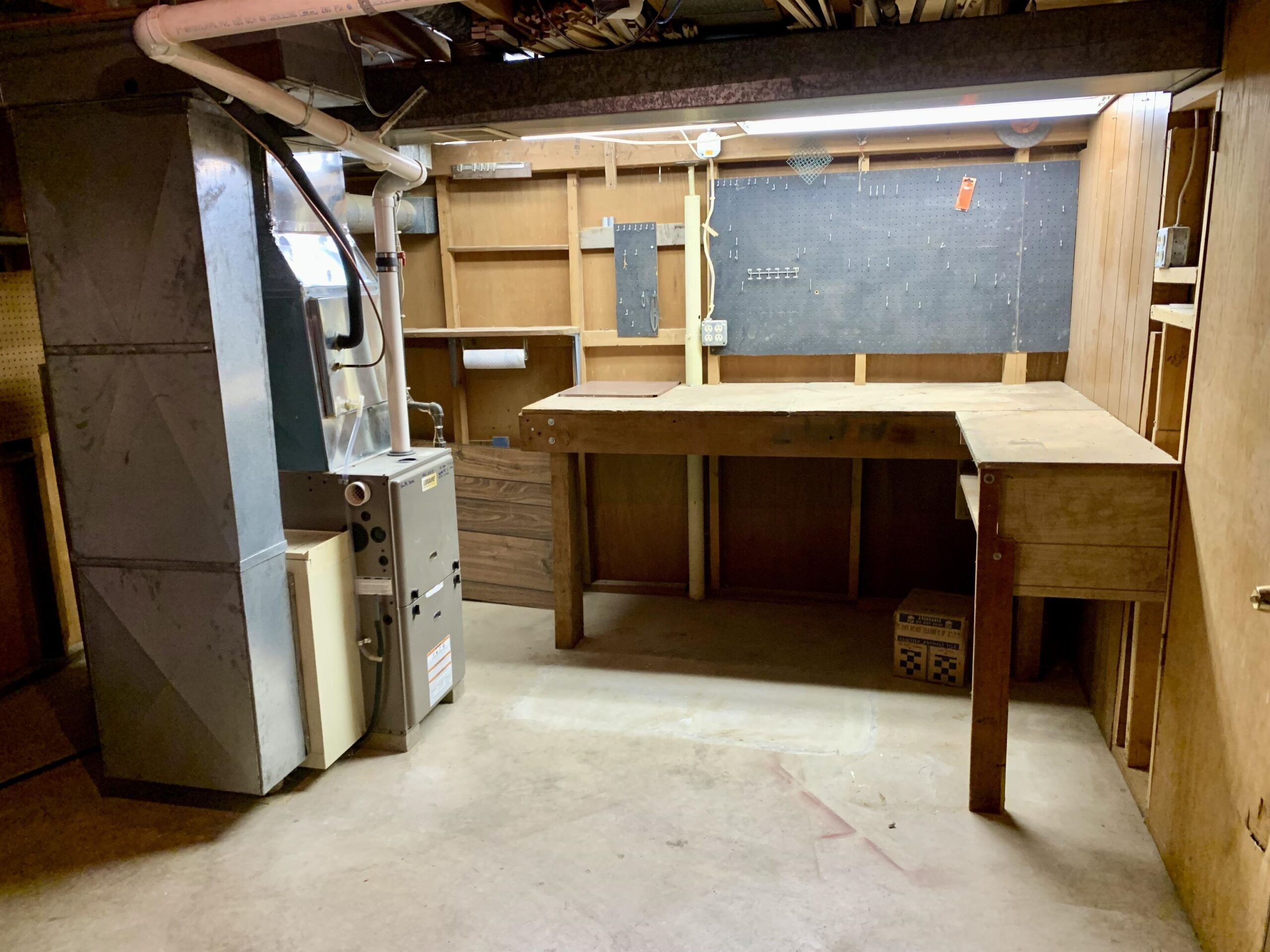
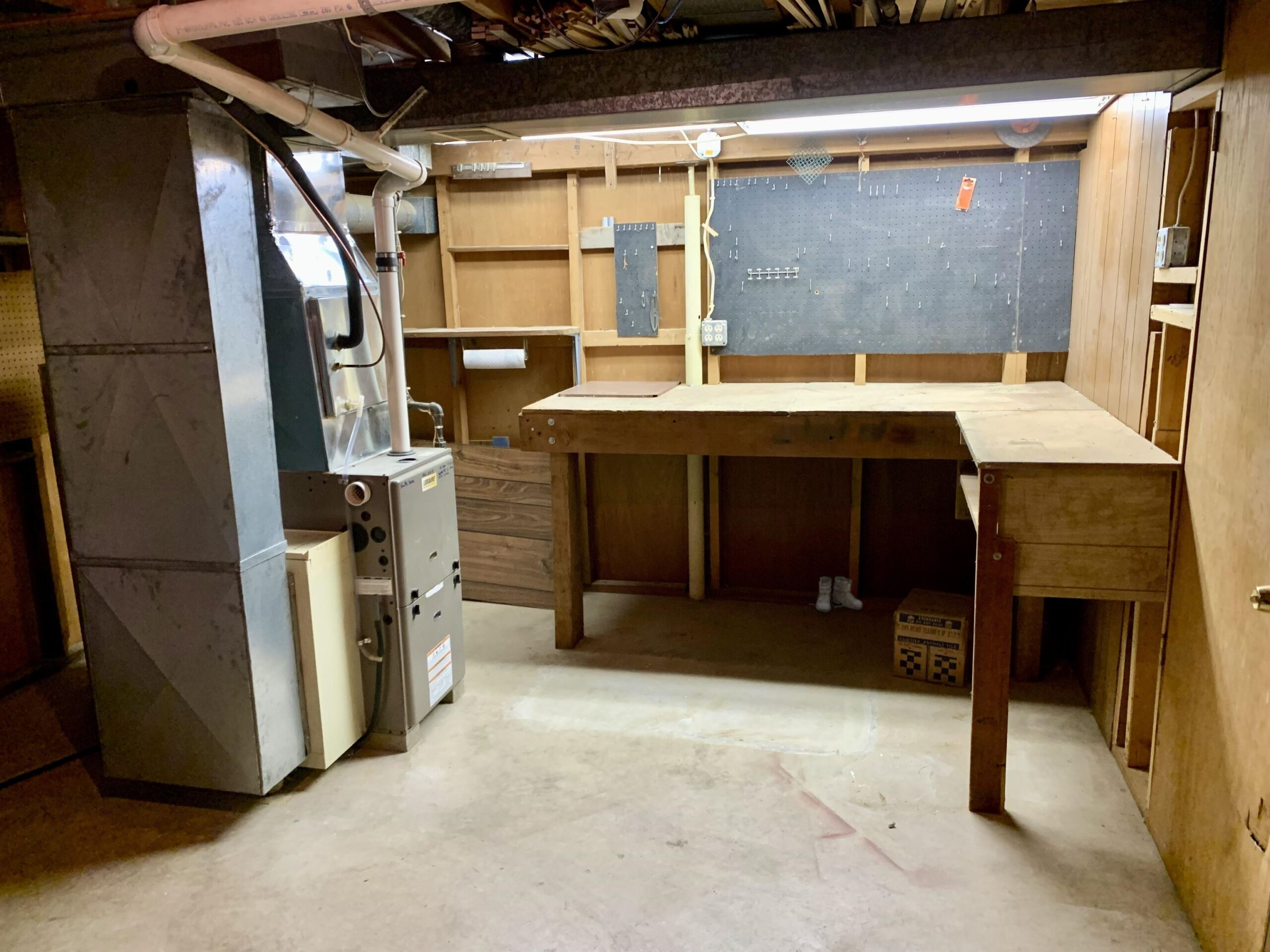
+ boots [810,576,863,613]
